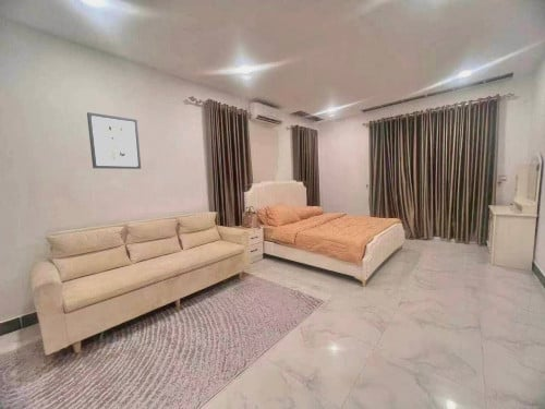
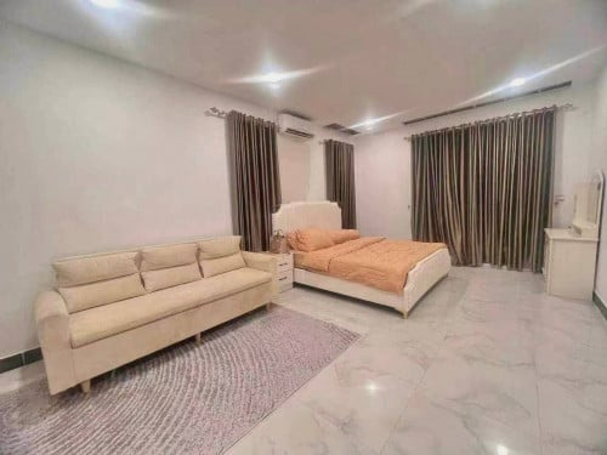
- wall art [86,111,142,170]
